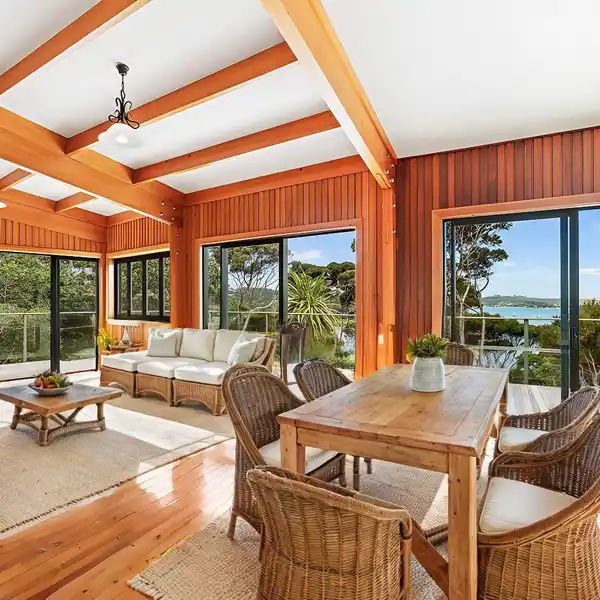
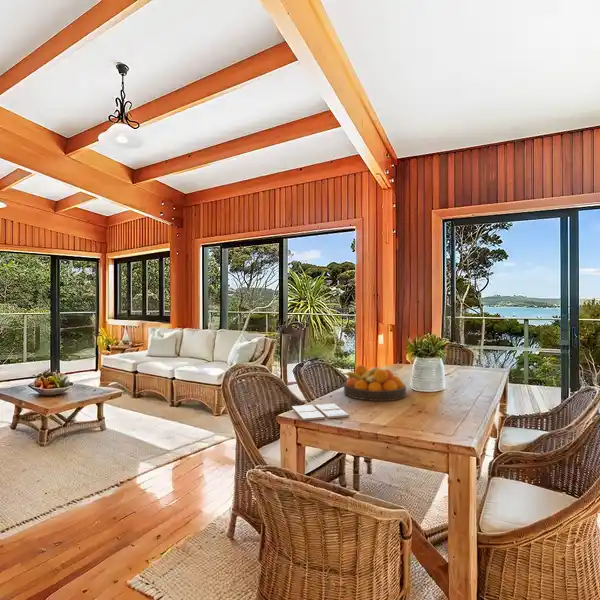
+ fruit bowl [341,364,407,402]
+ drink coaster [291,402,350,422]
